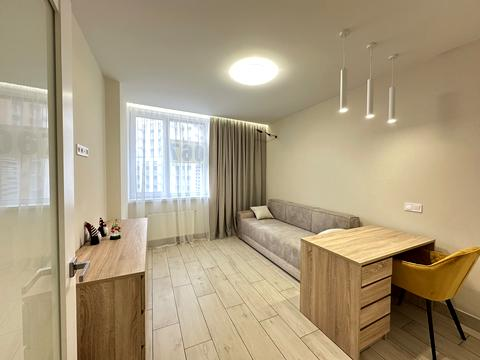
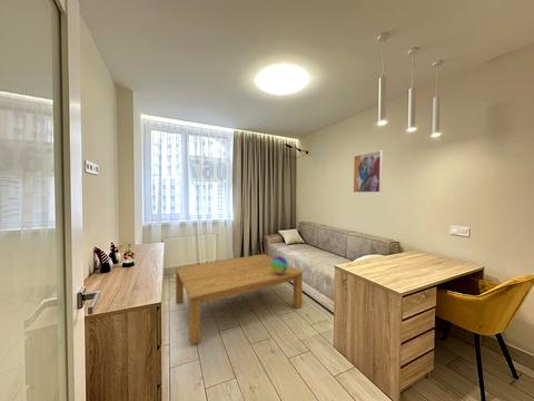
+ wall art [352,149,384,194]
+ decorative sphere [270,255,289,274]
+ coffee table [175,253,304,345]
